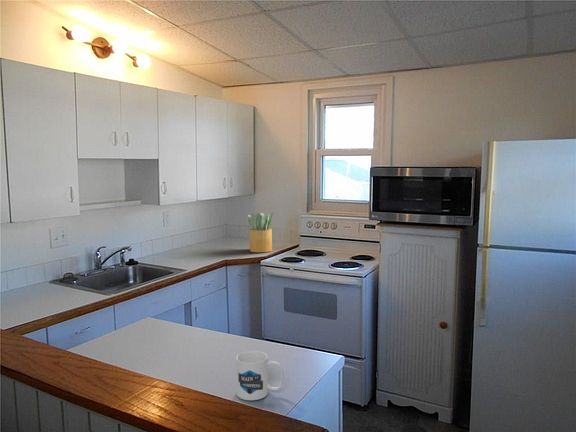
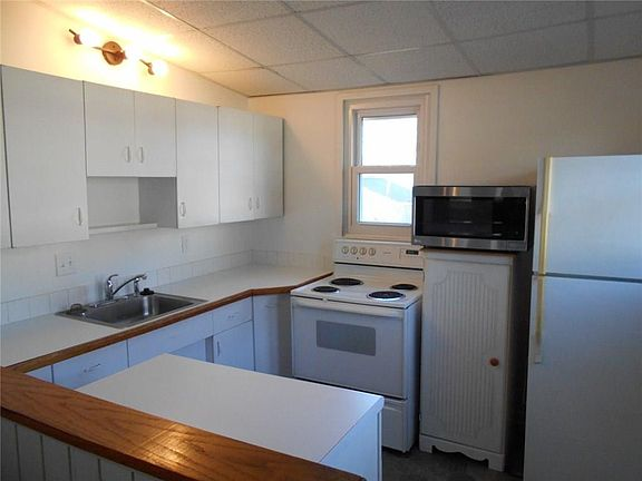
- potted plant [247,211,274,253]
- mug [235,350,285,401]
